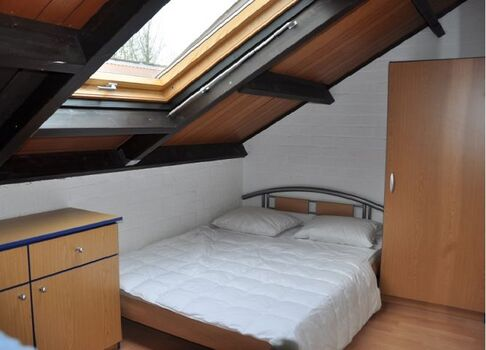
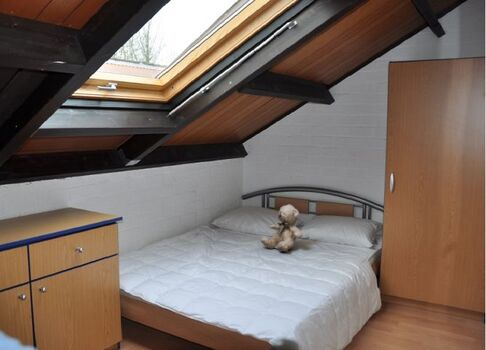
+ teddy bear [259,204,303,253]
